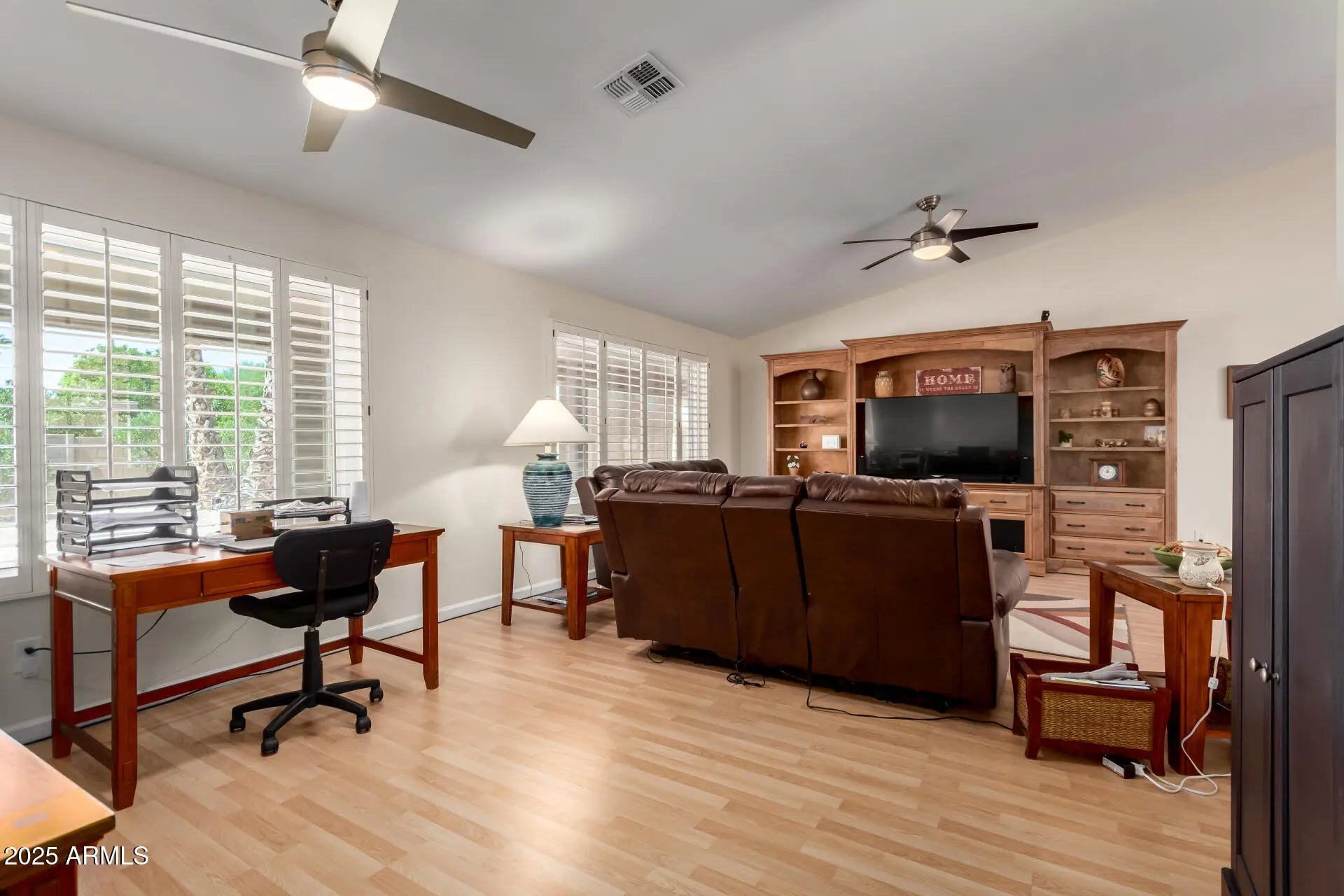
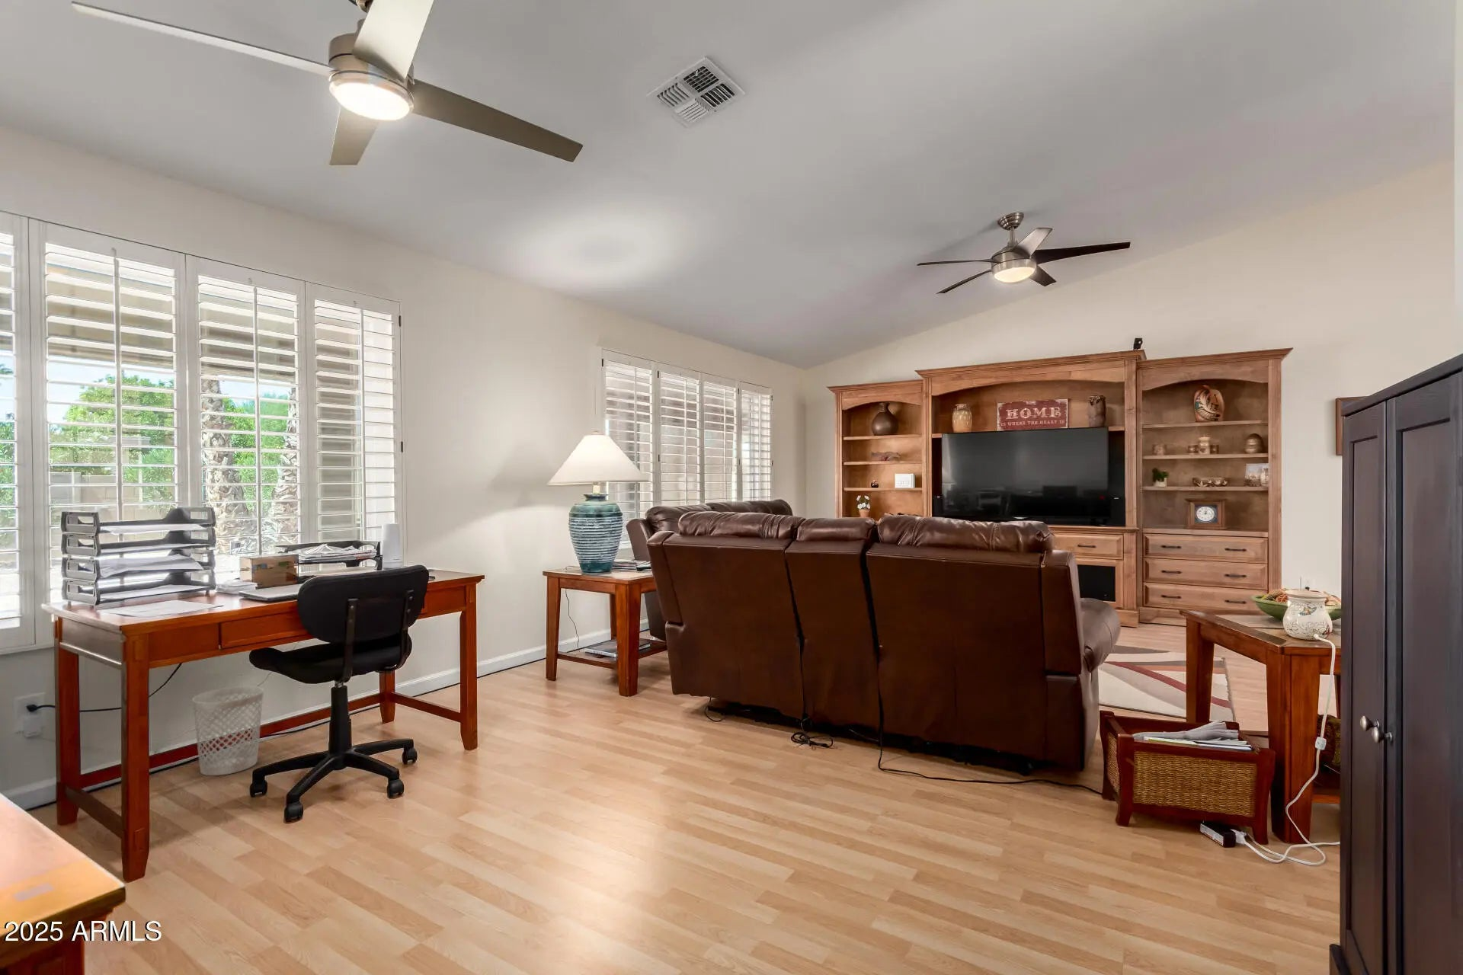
+ wastebasket [192,686,265,776]
